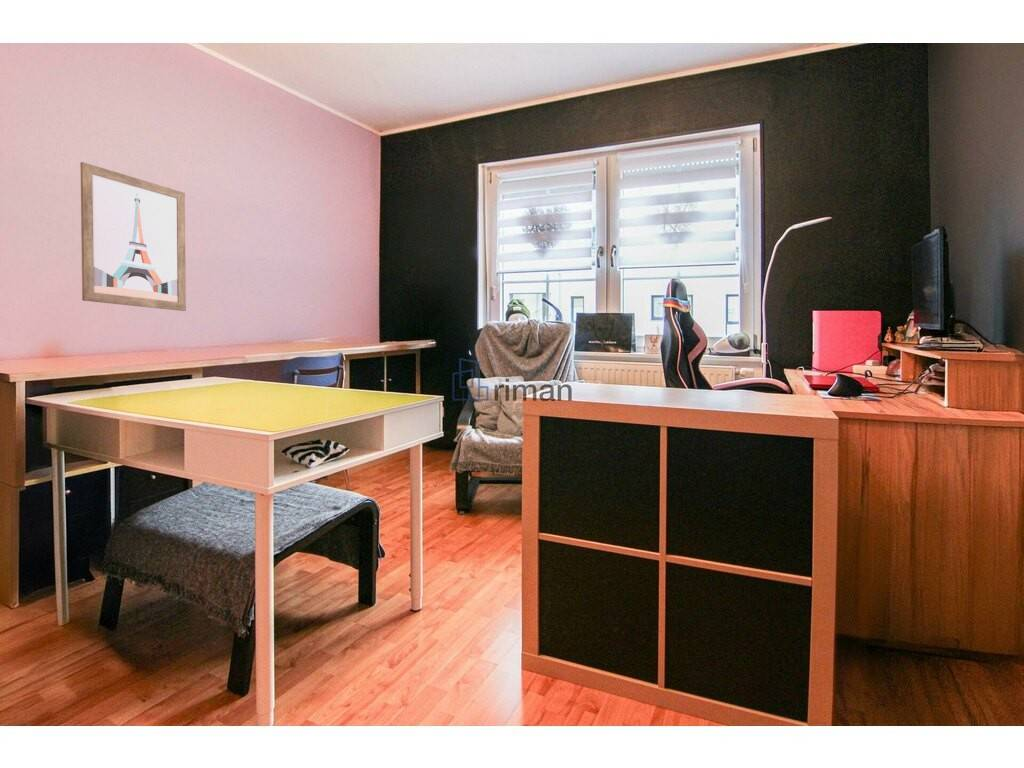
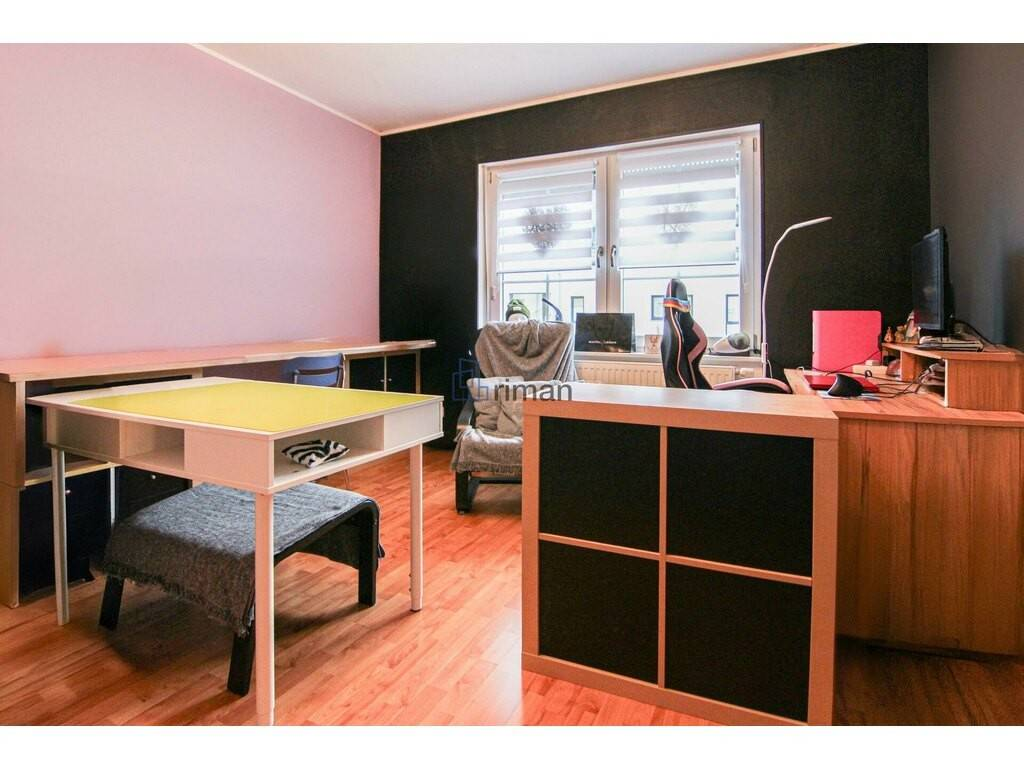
- wall art [79,161,187,312]
